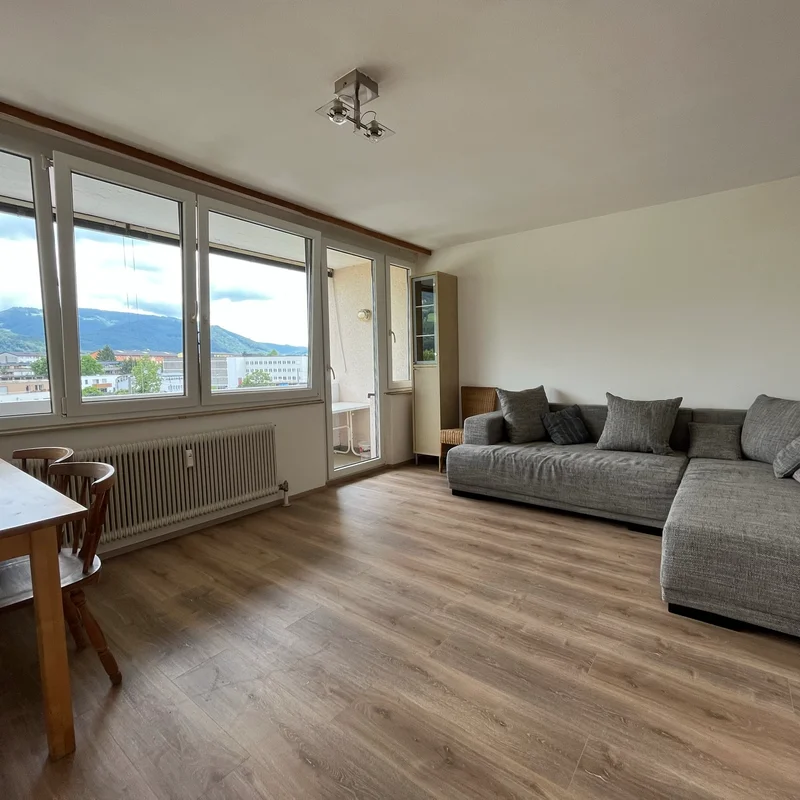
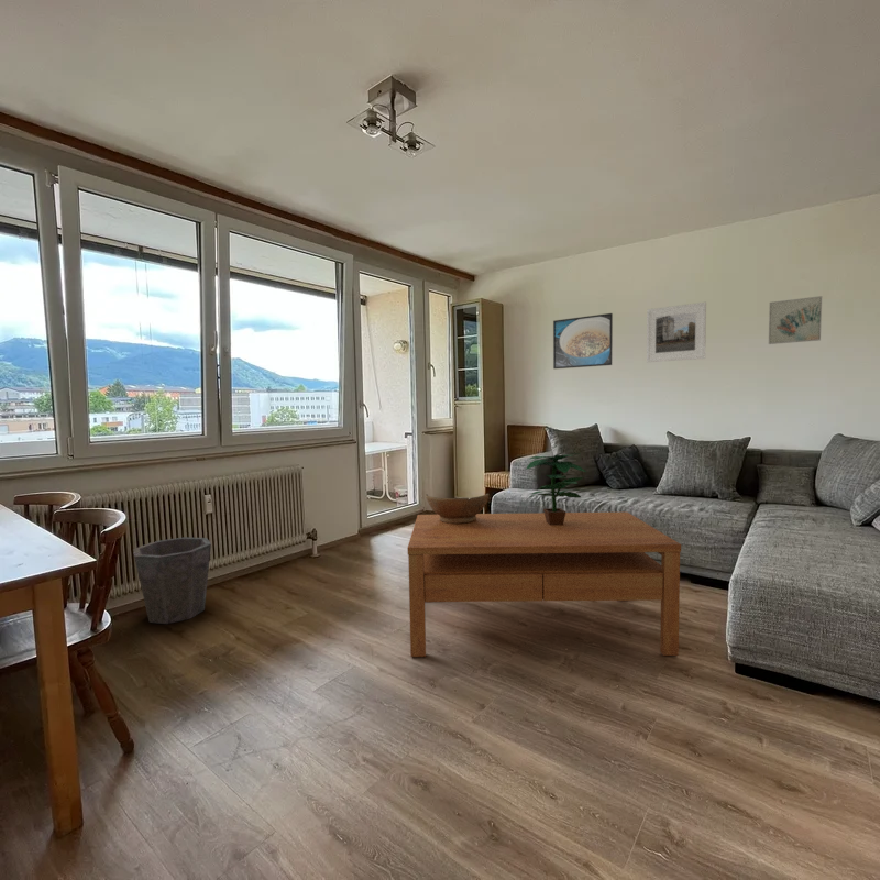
+ waste bin [132,536,212,625]
+ ceramic bowl [425,493,490,524]
+ potted plant [525,452,587,525]
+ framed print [646,301,707,363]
+ wall art [768,295,823,345]
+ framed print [552,312,614,370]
+ coffee table [407,512,682,658]
